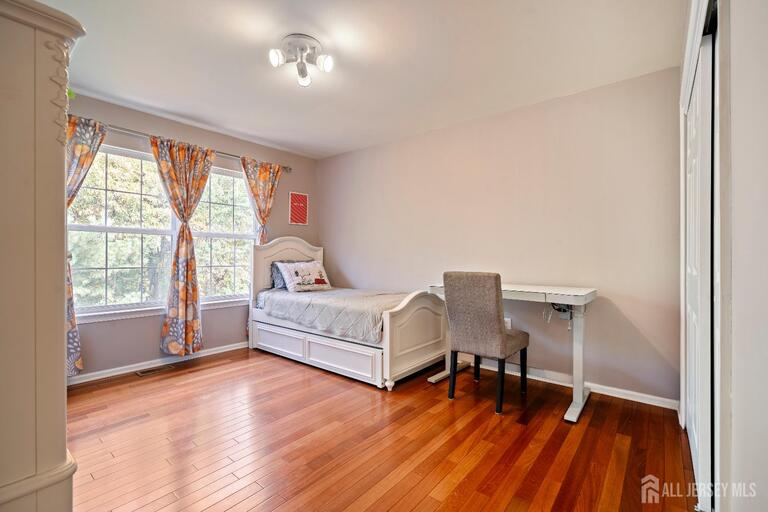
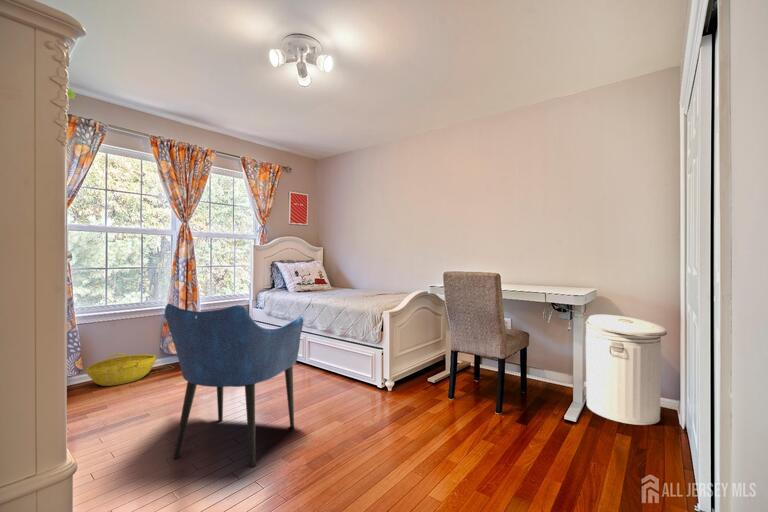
+ can [584,314,668,426]
+ basket [85,352,157,387]
+ armchair [164,303,304,468]
